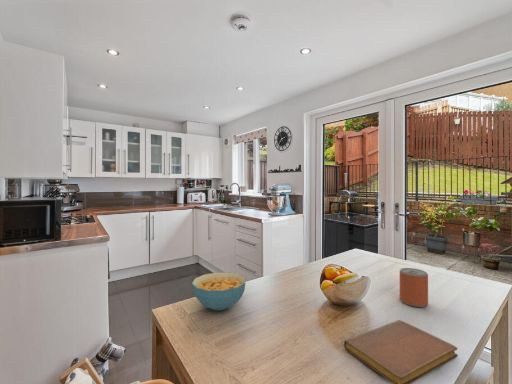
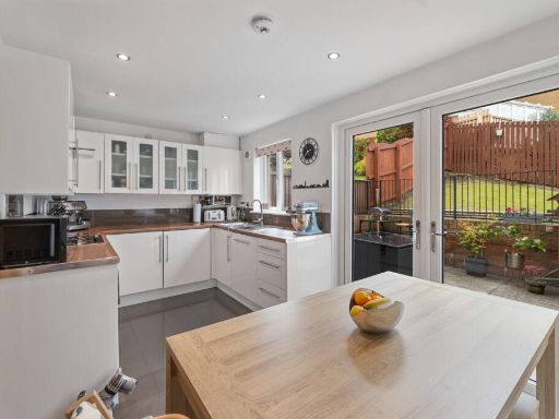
- notebook [343,319,459,384]
- cereal bowl [191,271,247,311]
- beverage can [399,267,429,308]
